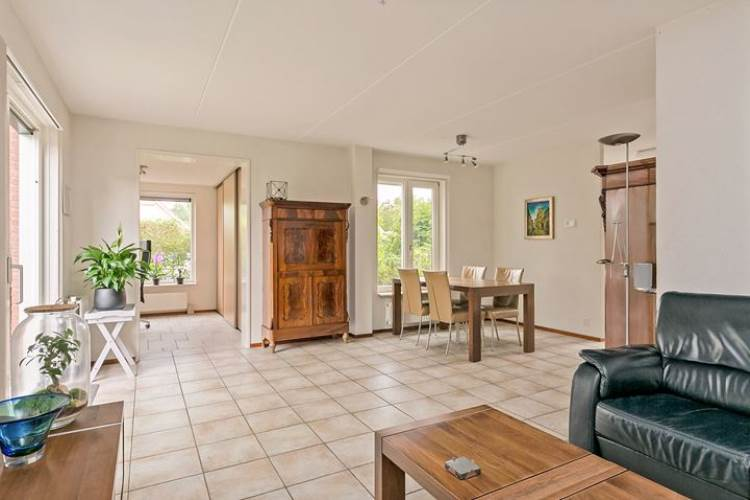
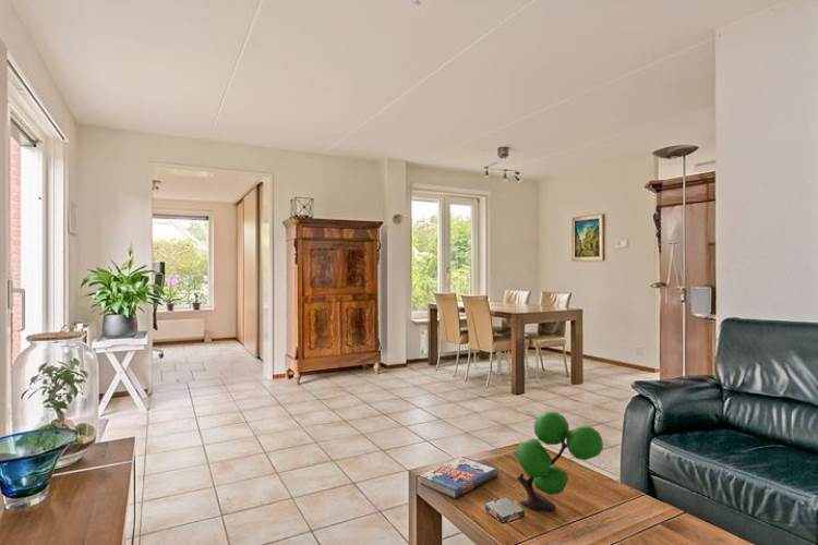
+ plant [514,411,604,512]
+ book [419,456,500,499]
